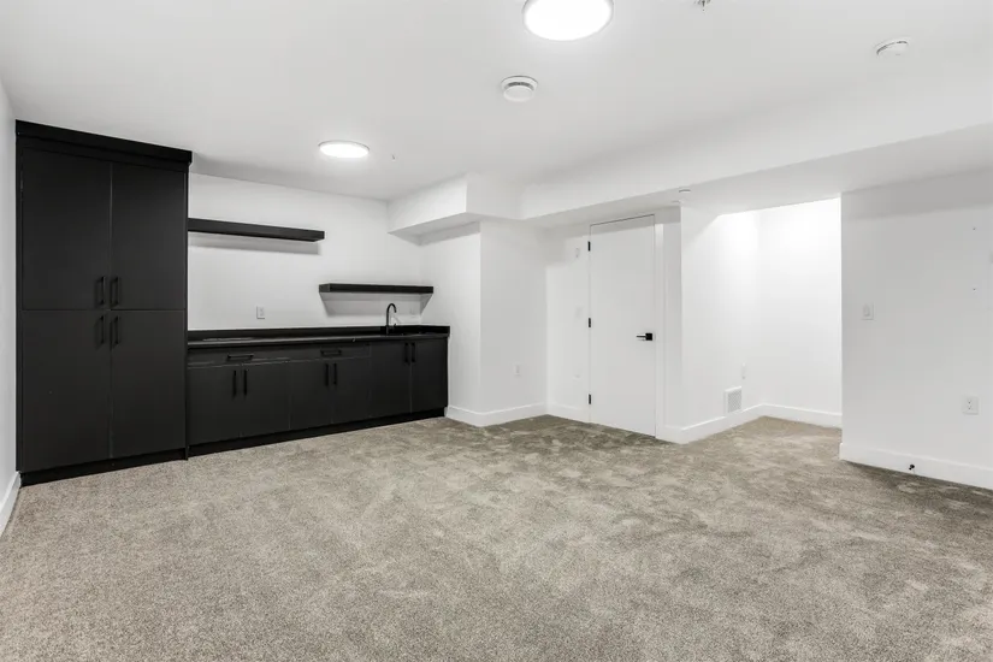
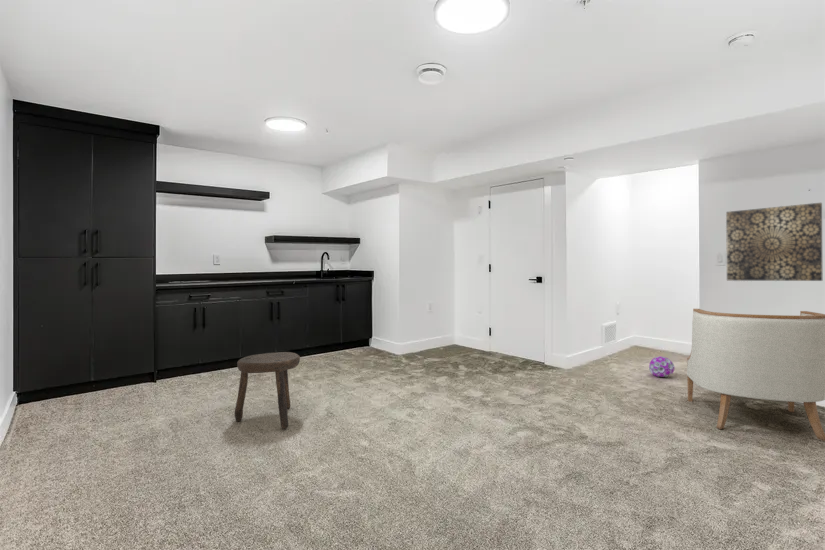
+ decorative ball [648,356,675,378]
+ chair [686,308,825,442]
+ wall art [725,202,823,282]
+ stool [234,351,301,430]
